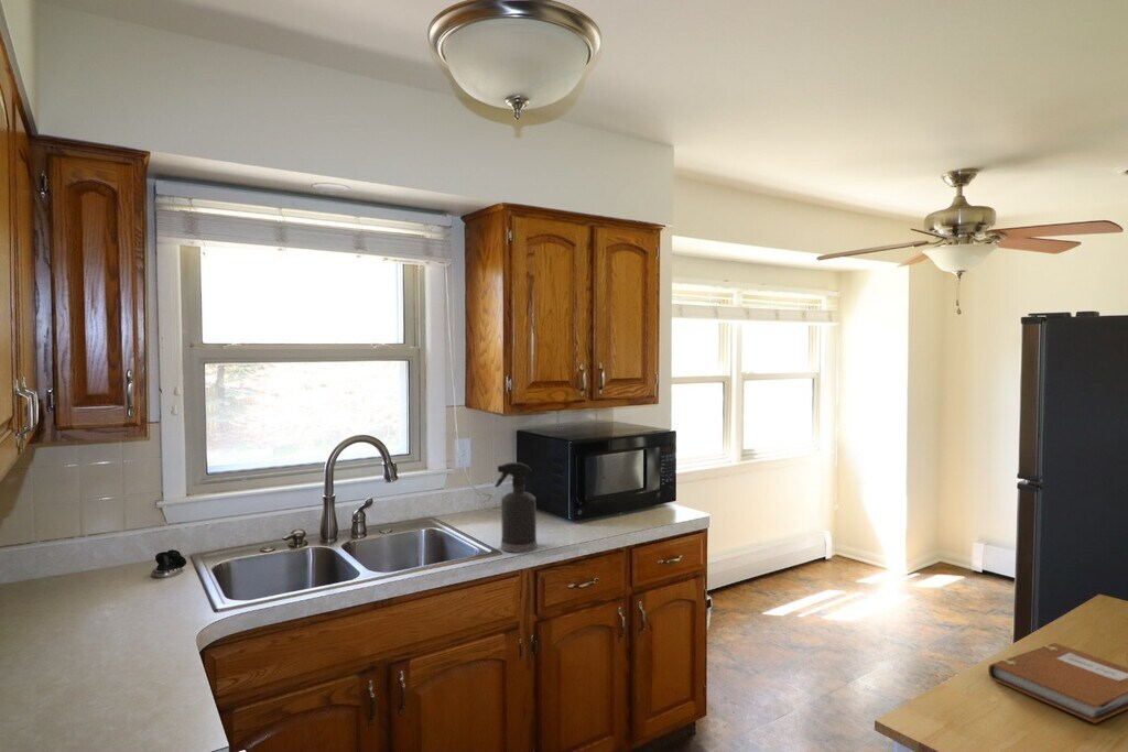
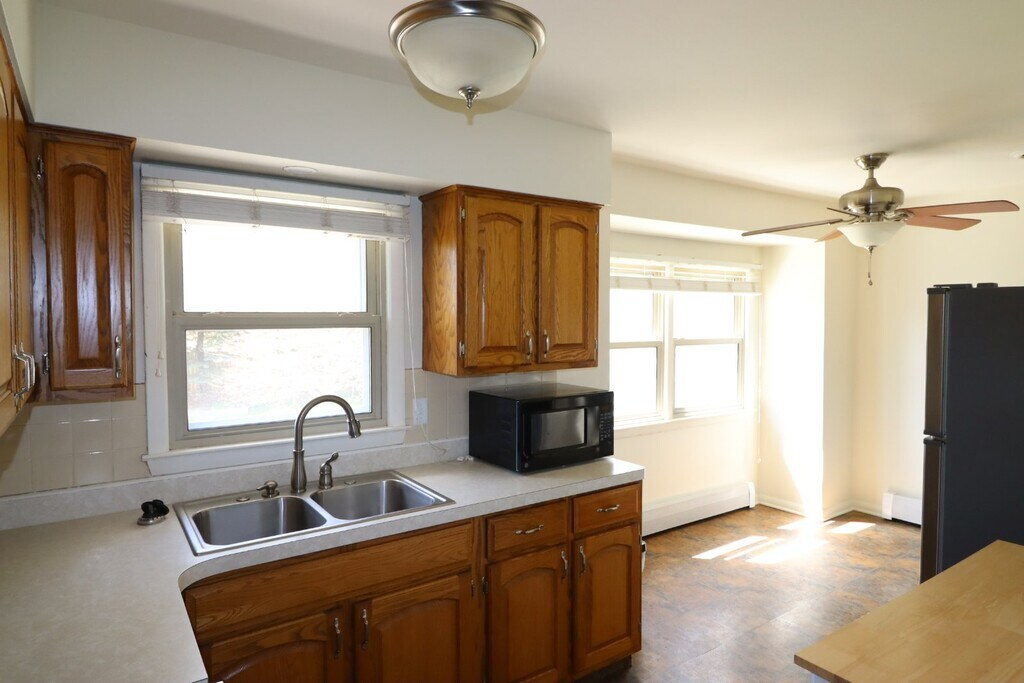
- notebook [987,642,1128,724]
- spray bottle [494,461,538,554]
